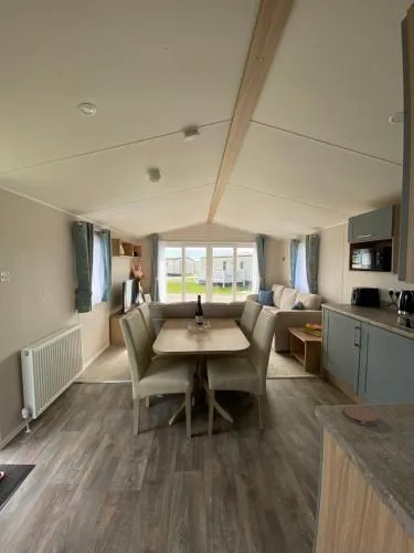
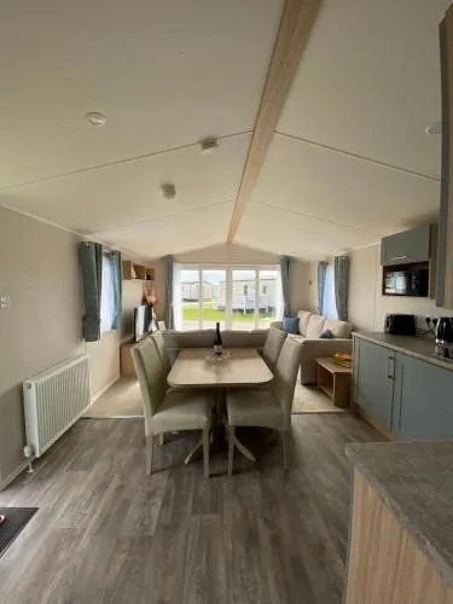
- coaster [343,405,379,427]
